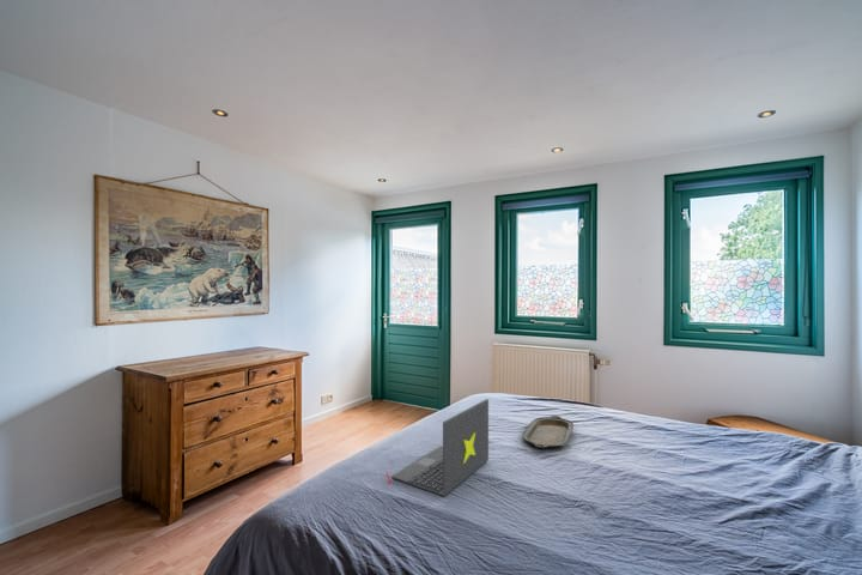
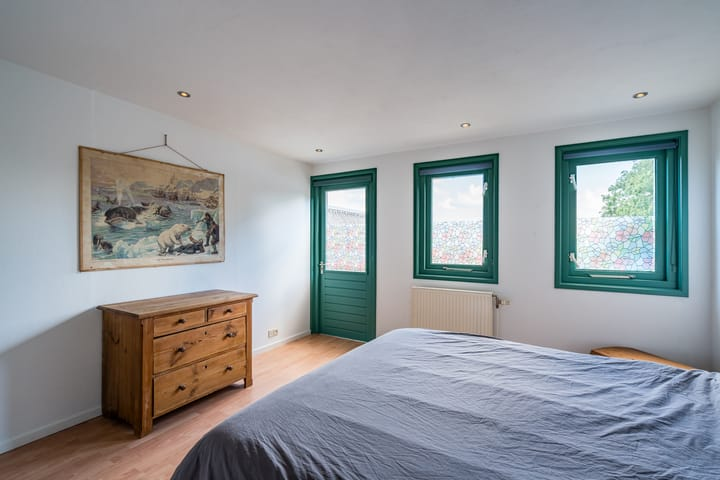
- laptop [386,398,490,497]
- serving tray [521,414,575,450]
